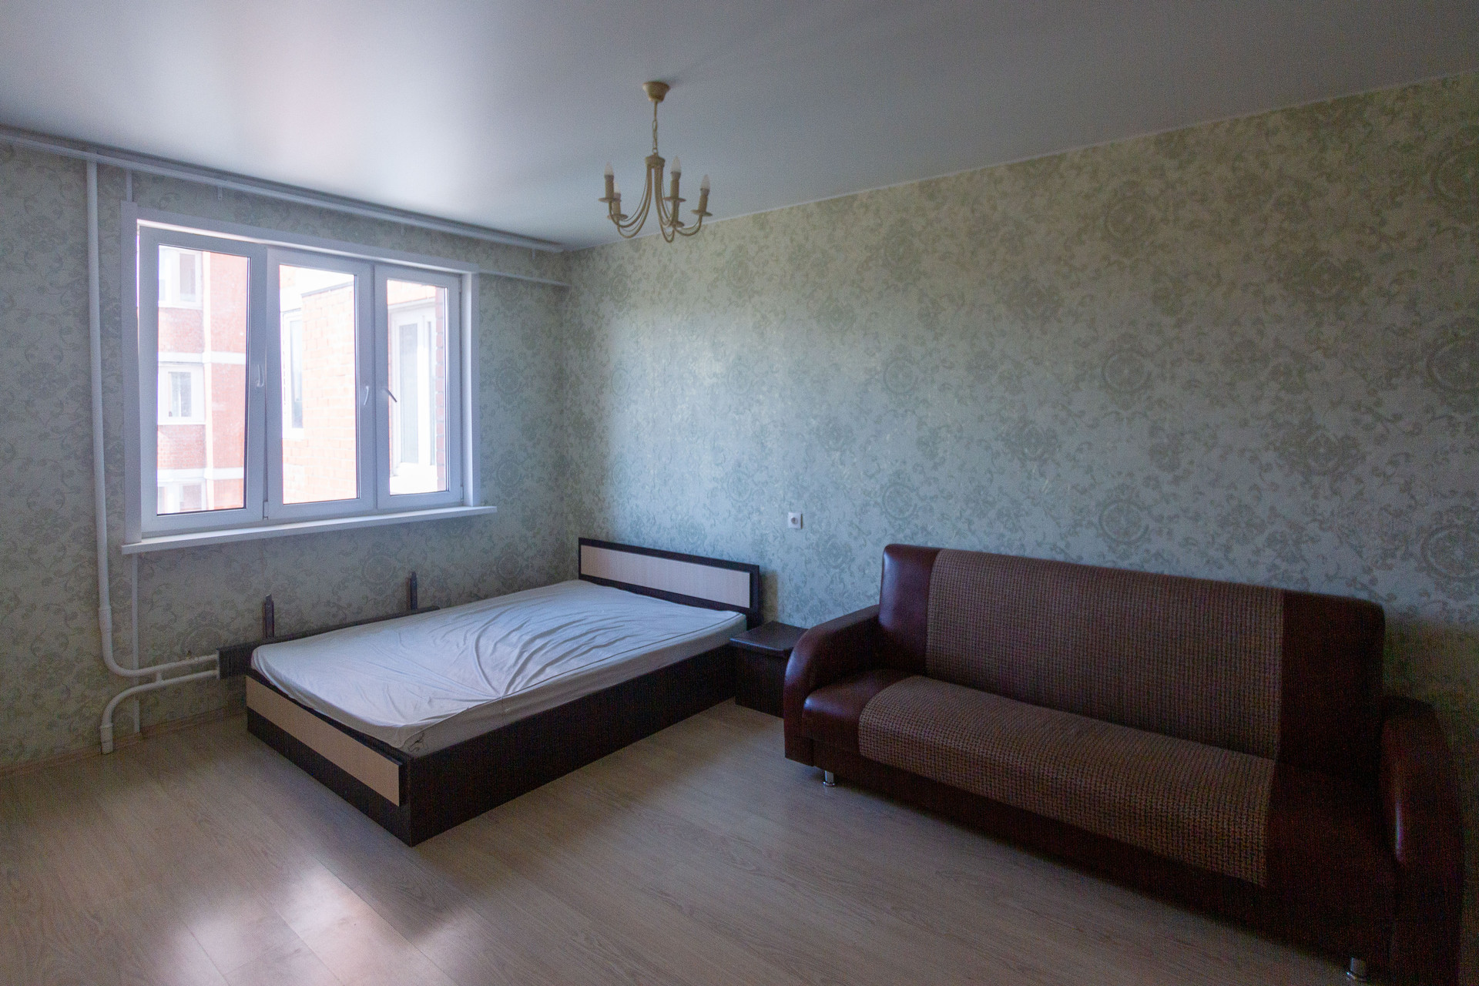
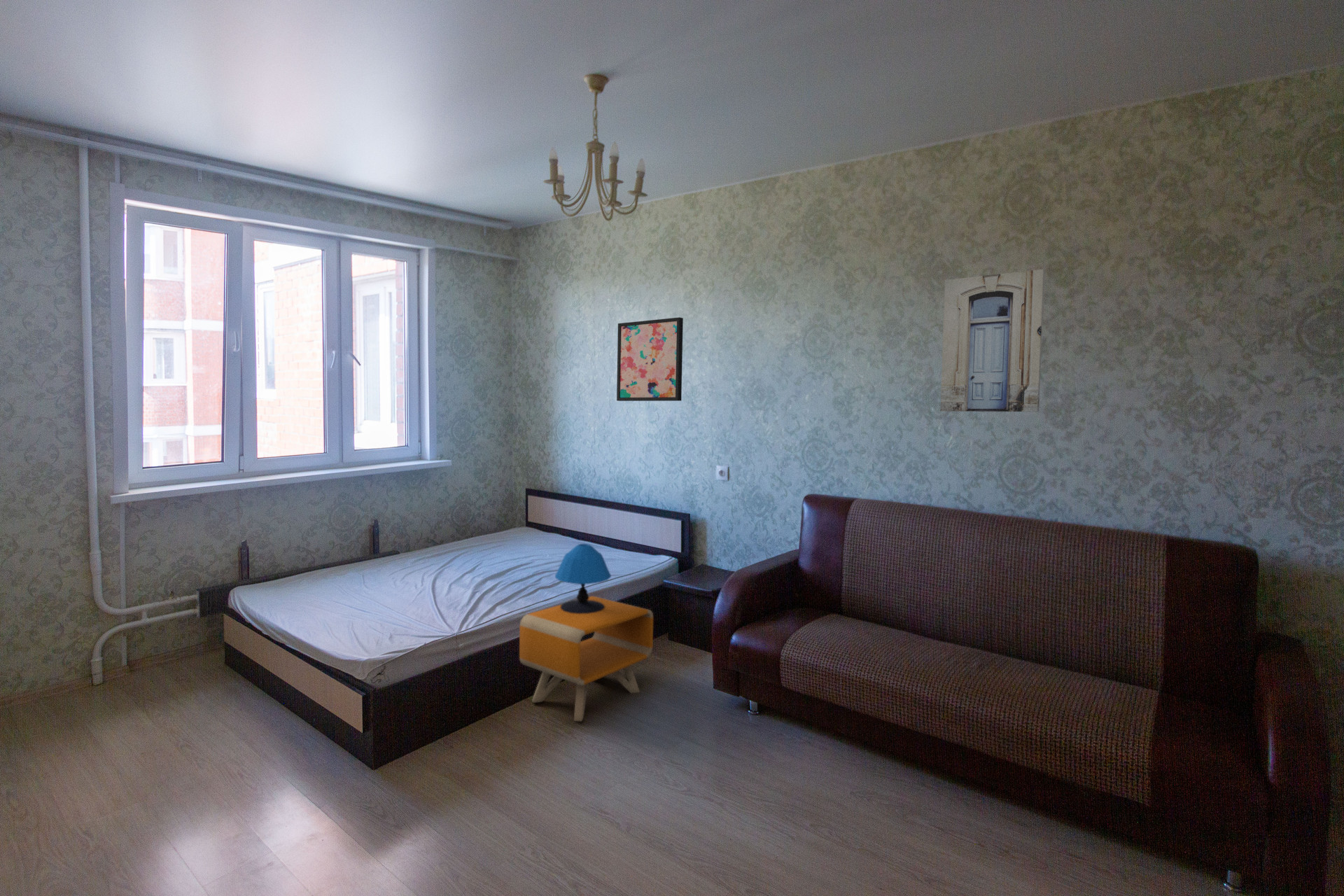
+ wall art [616,316,684,402]
+ table lamp [554,543,612,614]
+ nightstand [519,595,654,722]
+ wall art [939,269,1046,412]
